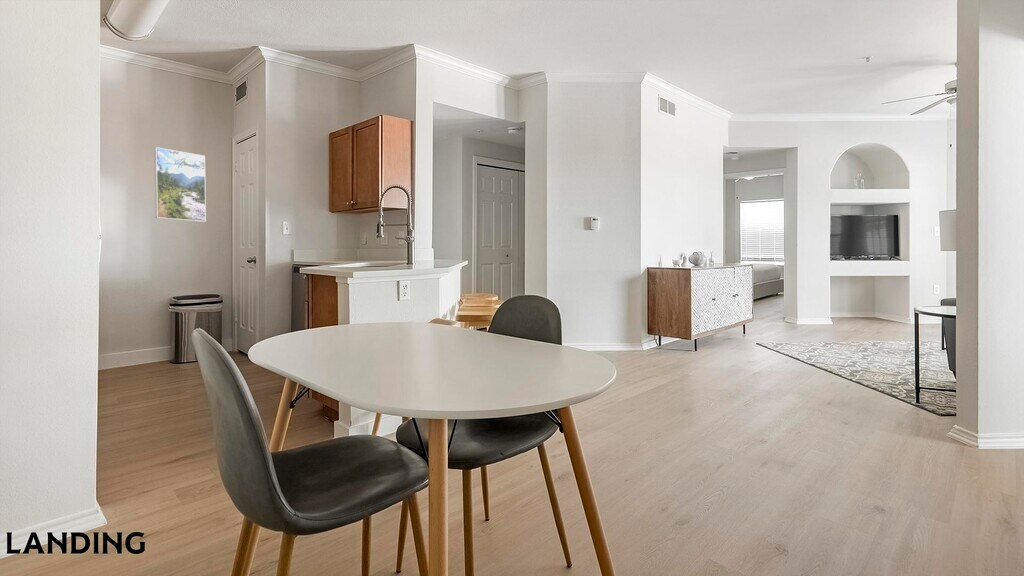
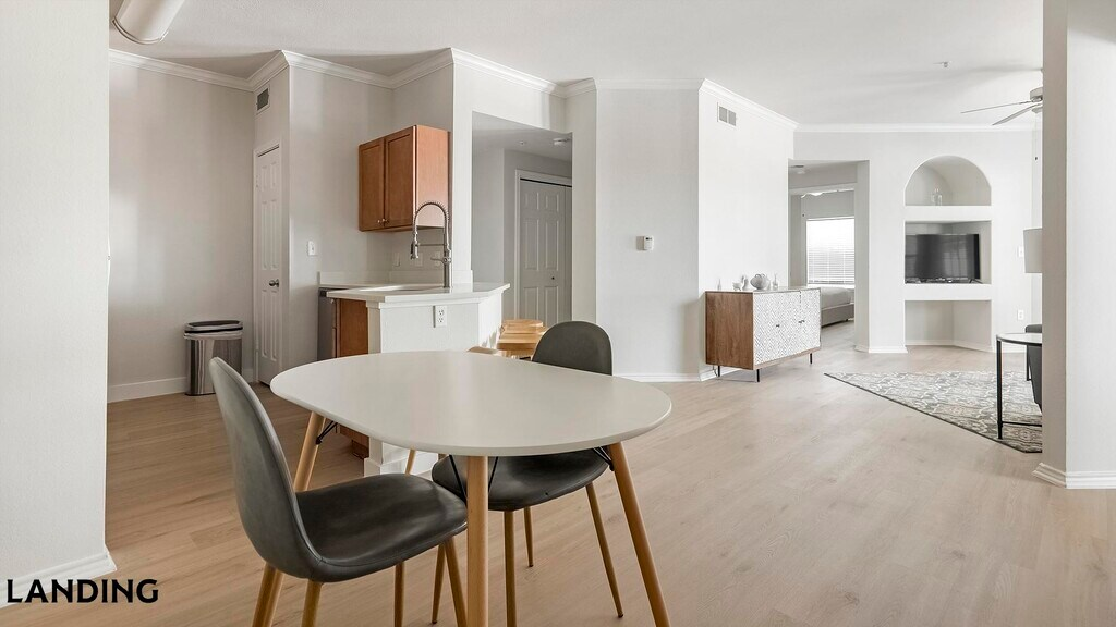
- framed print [154,146,207,223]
